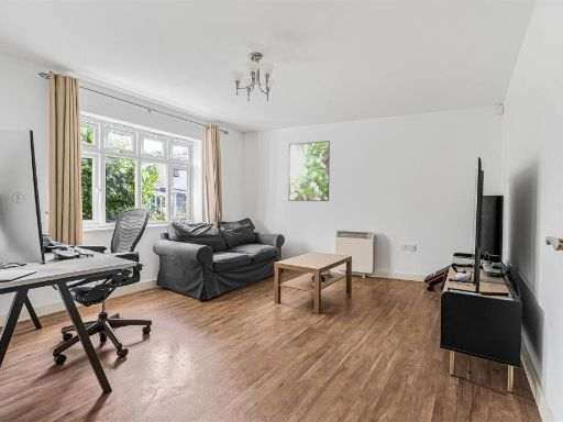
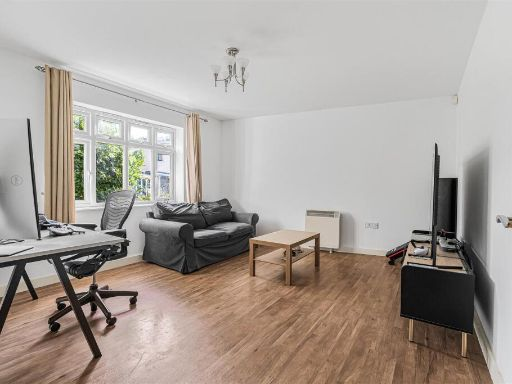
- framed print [287,140,331,202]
